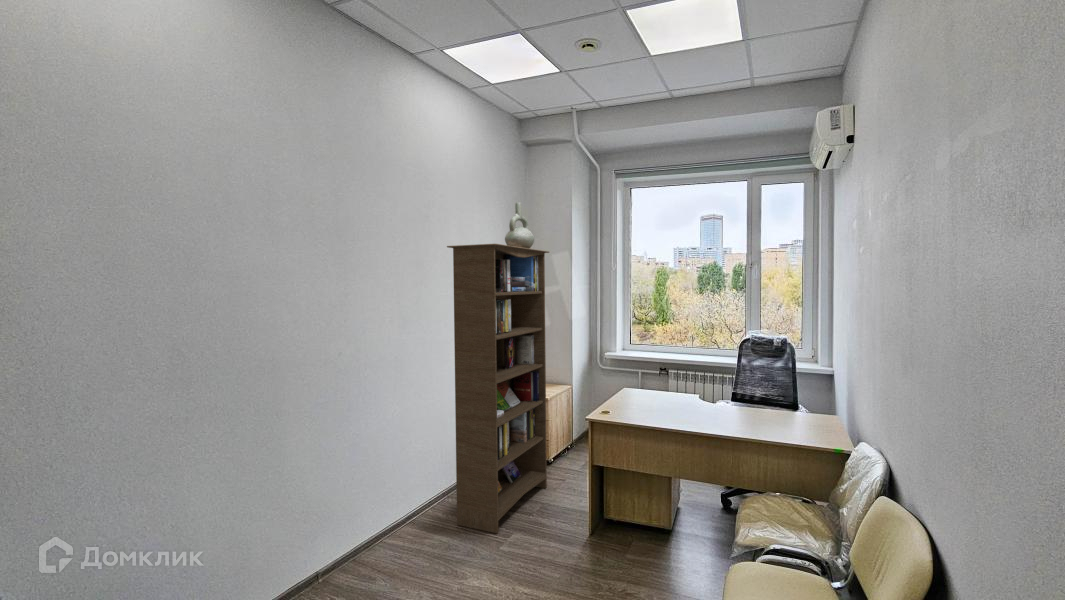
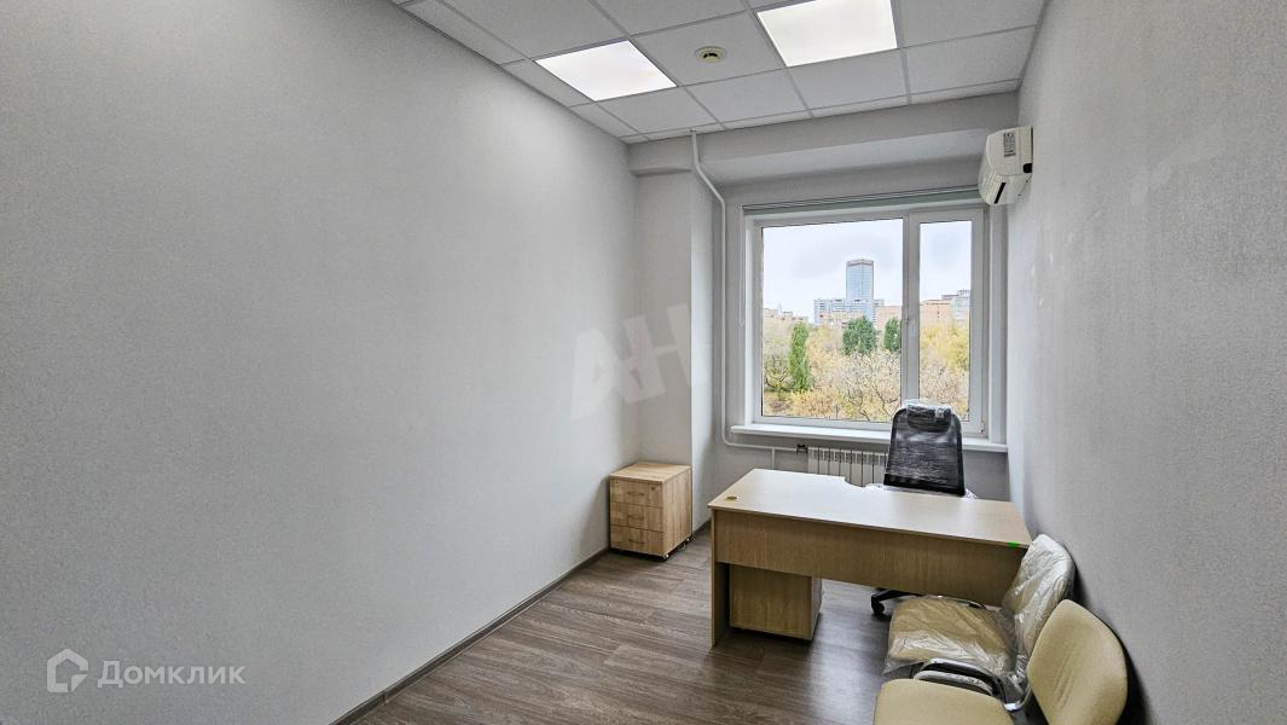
- decorative vase [504,202,536,249]
- bookcase [446,243,550,534]
